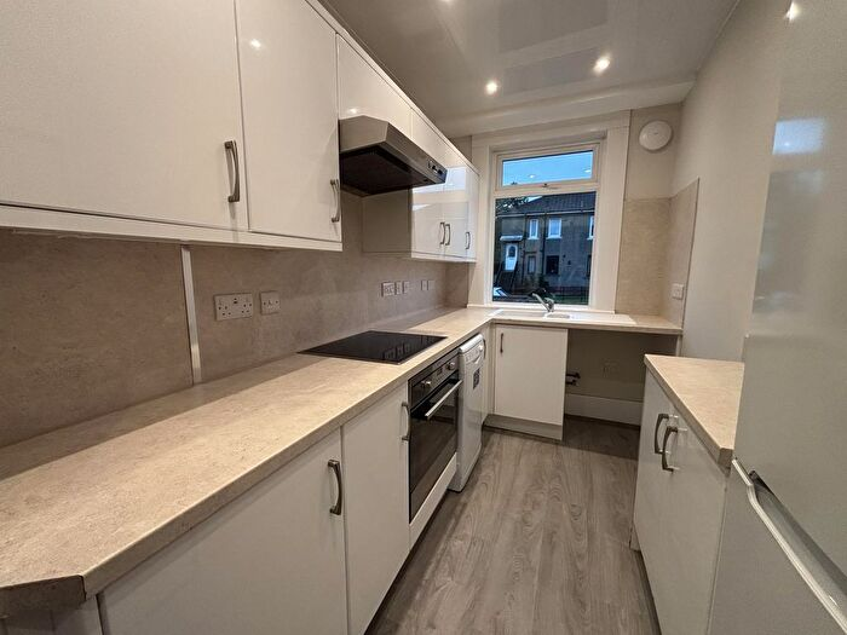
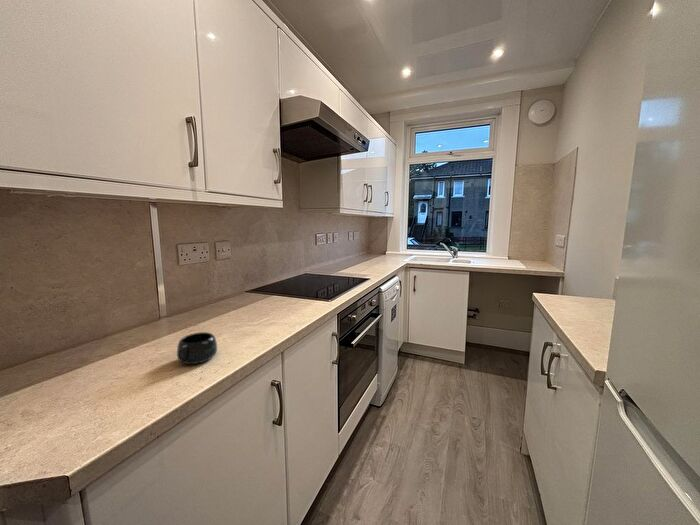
+ mug [176,331,218,365]
